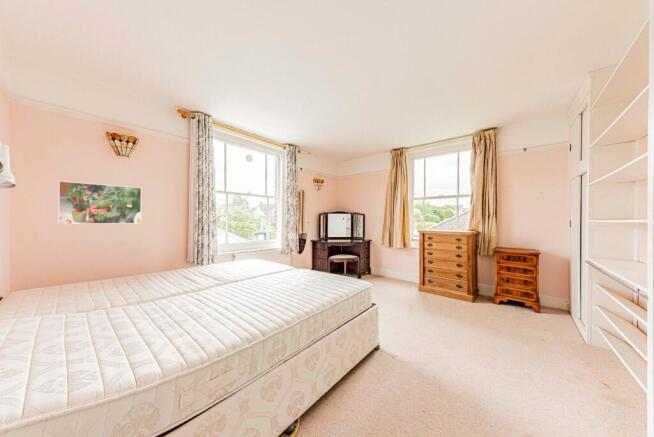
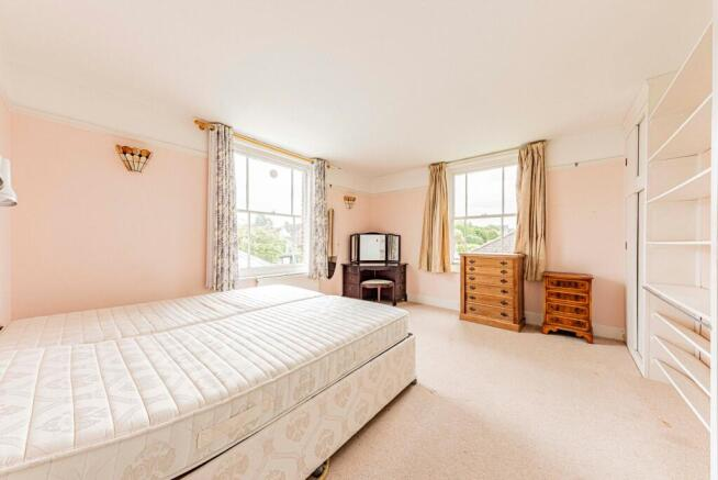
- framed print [58,180,142,225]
